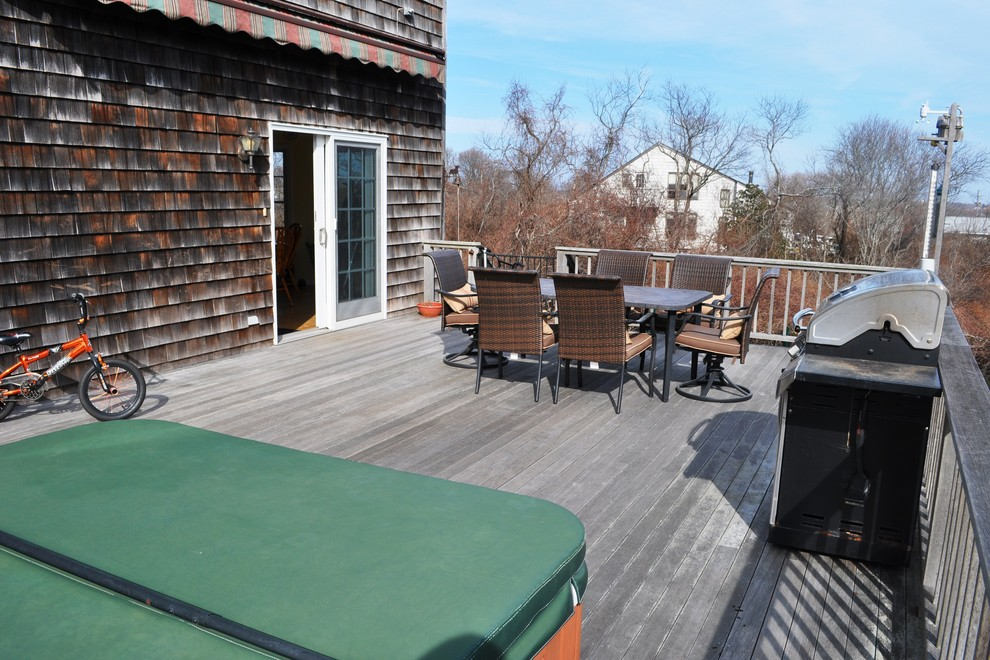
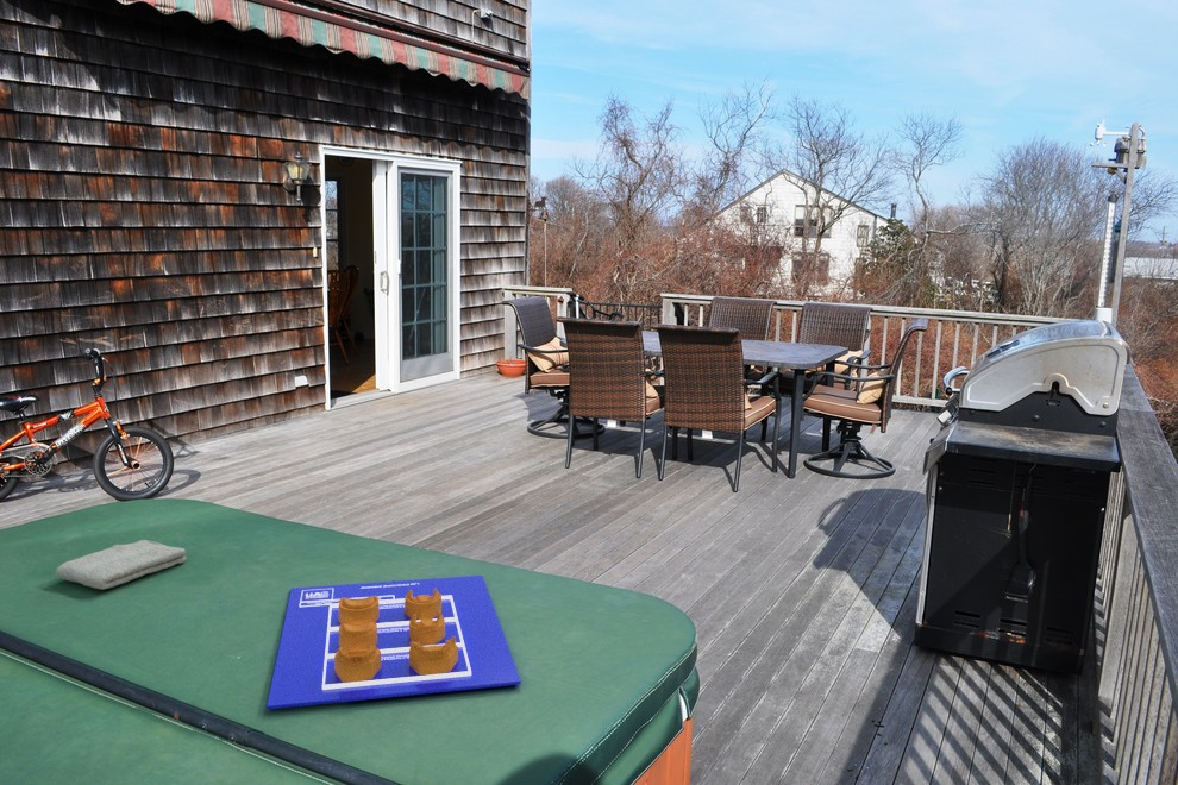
+ poster [265,574,522,710]
+ washcloth [54,539,188,591]
